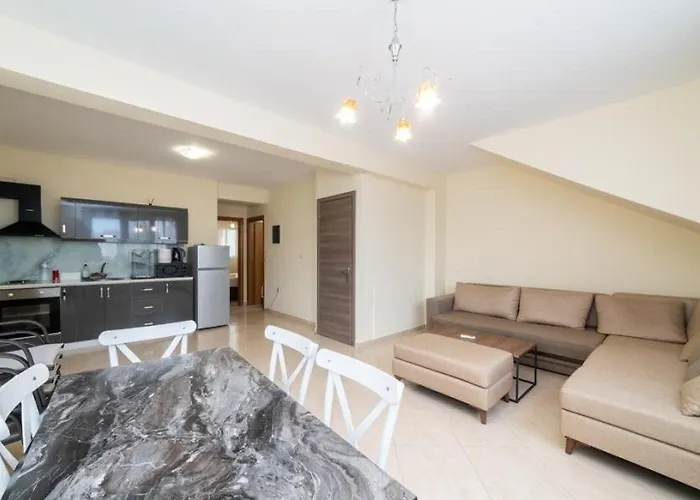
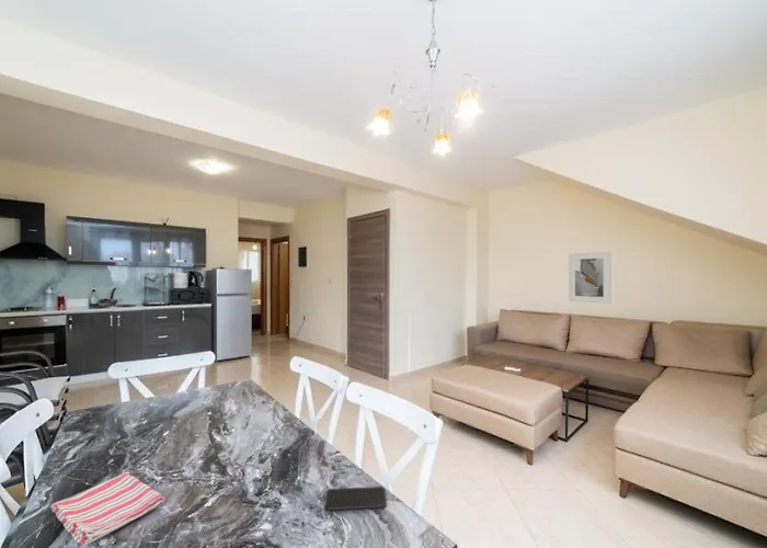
+ smartphone [323,486,388,512]
+ dish towel [49,470,167,548]
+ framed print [568,251,613,305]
